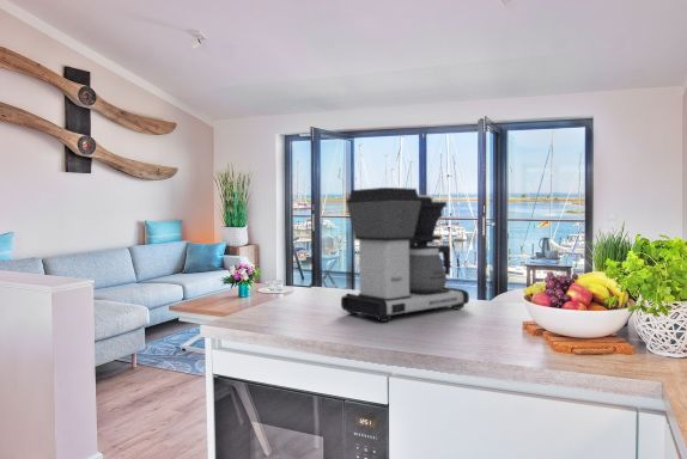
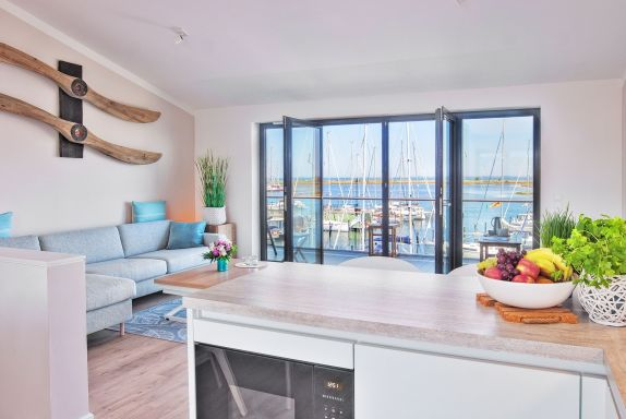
- coffee maker [340,186,470,323]
